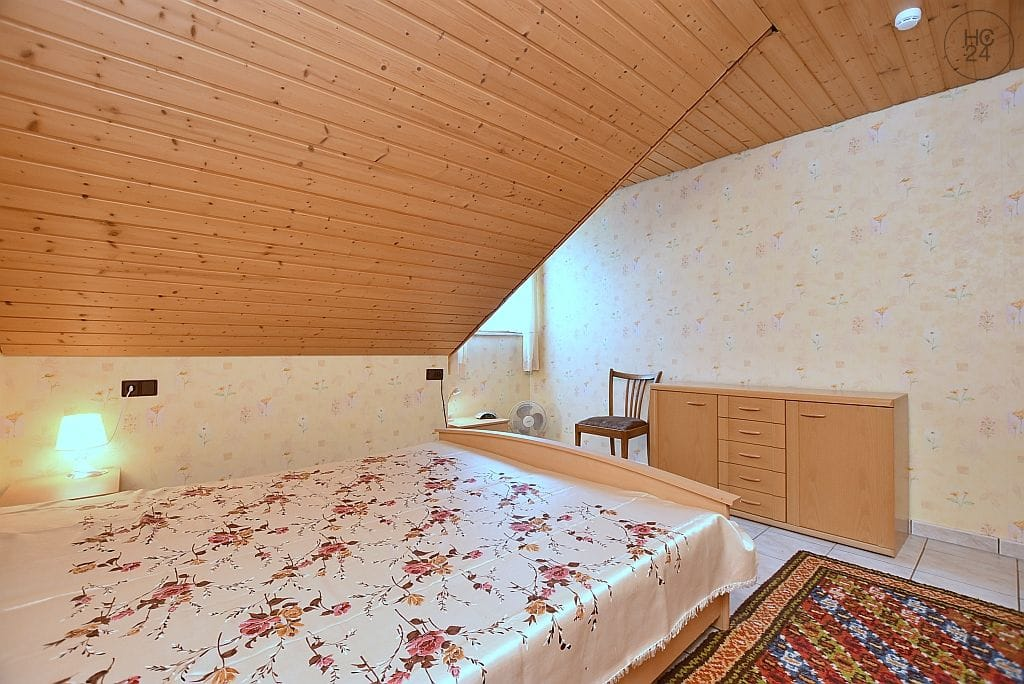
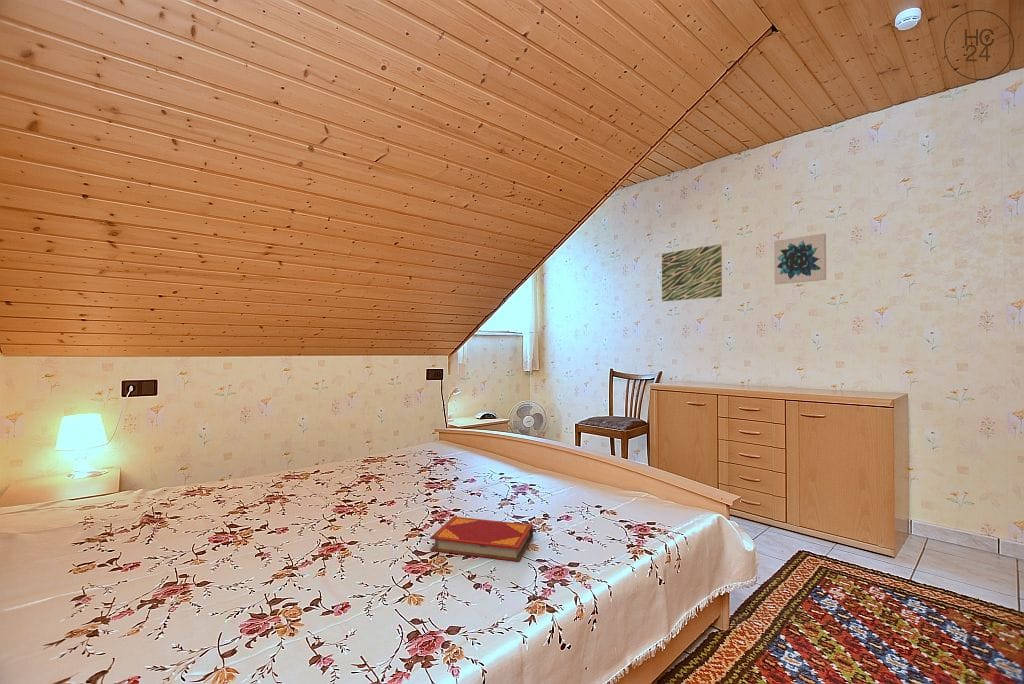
+ hardback book [429,516,534,562]
+ wall art [773,233,827,285]
+ wall art [661,243,723,302]
